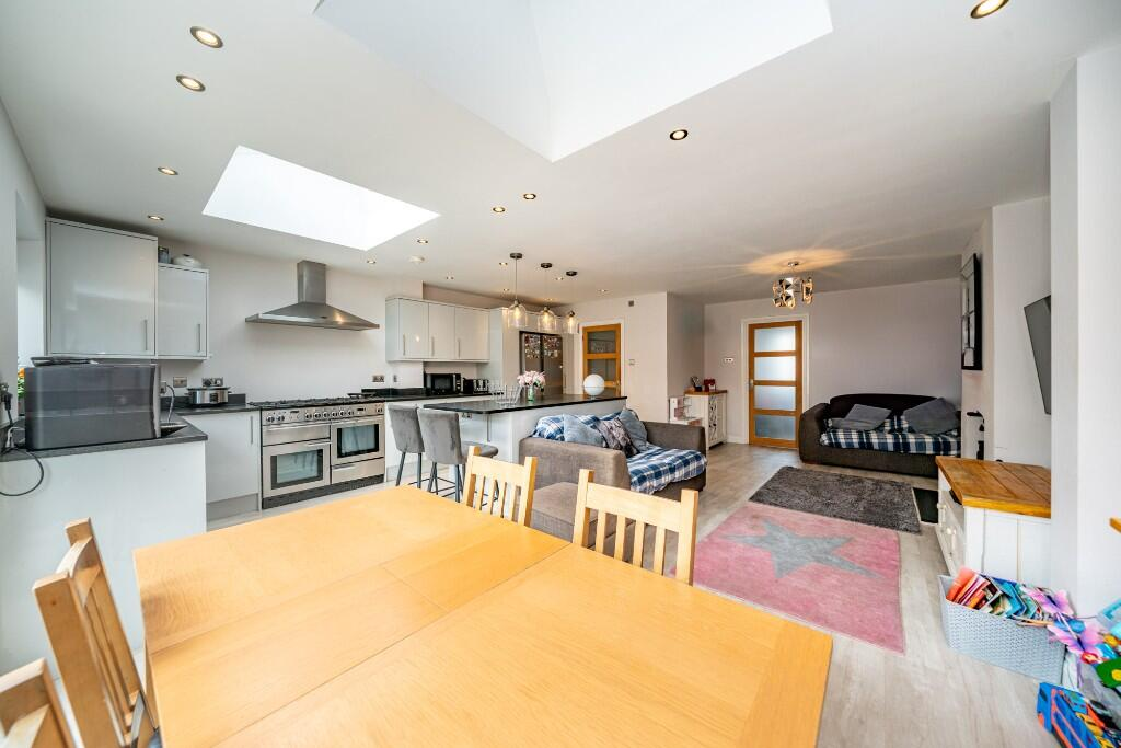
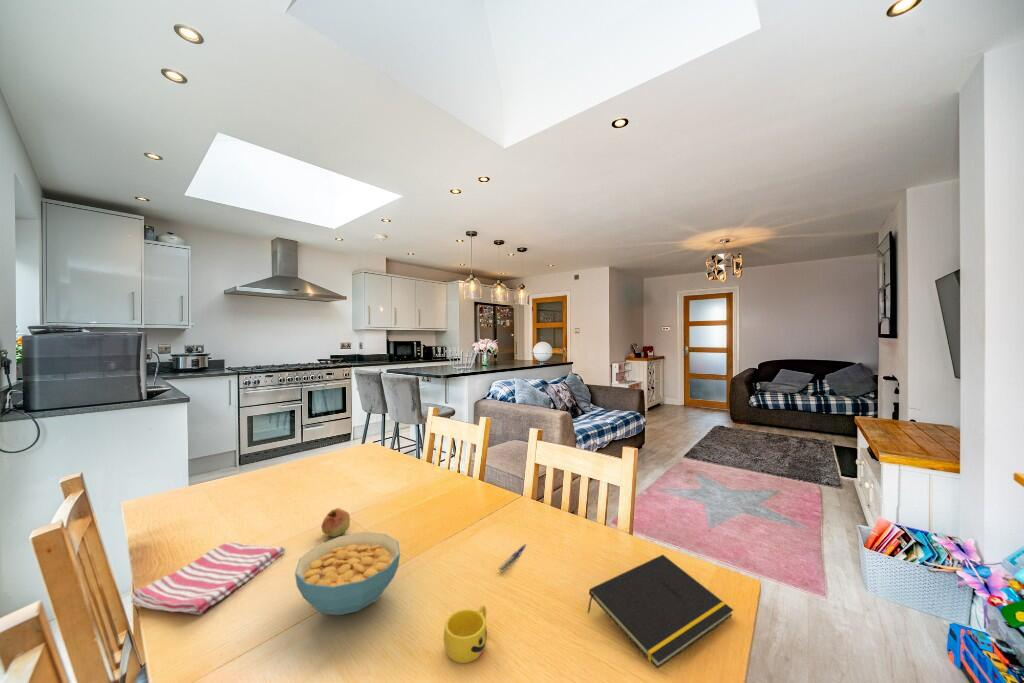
+ pen [499,543,528,572]
+ fruit [320,507,351,538]
+ notepad [587,554,734,670]
+ cup [443,604,488,664]
+ cereal bowl [294,531,401,616]
+ dish towel [130,541,286,616]
